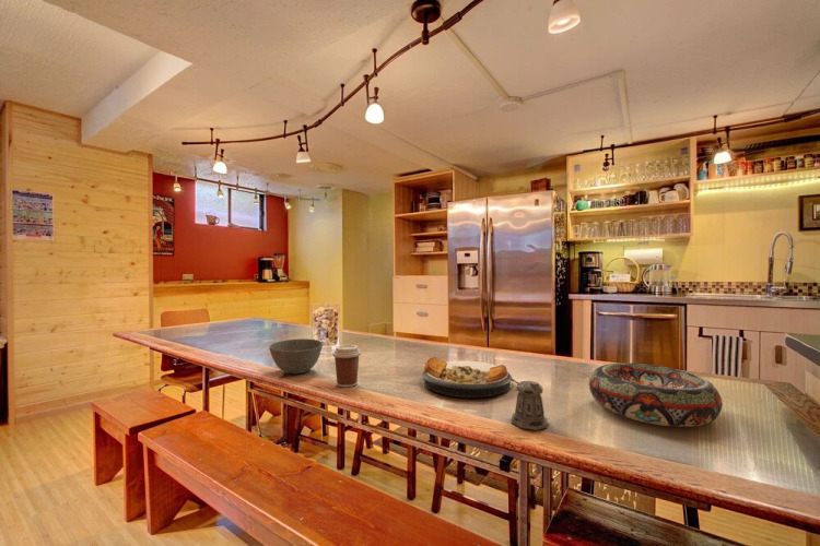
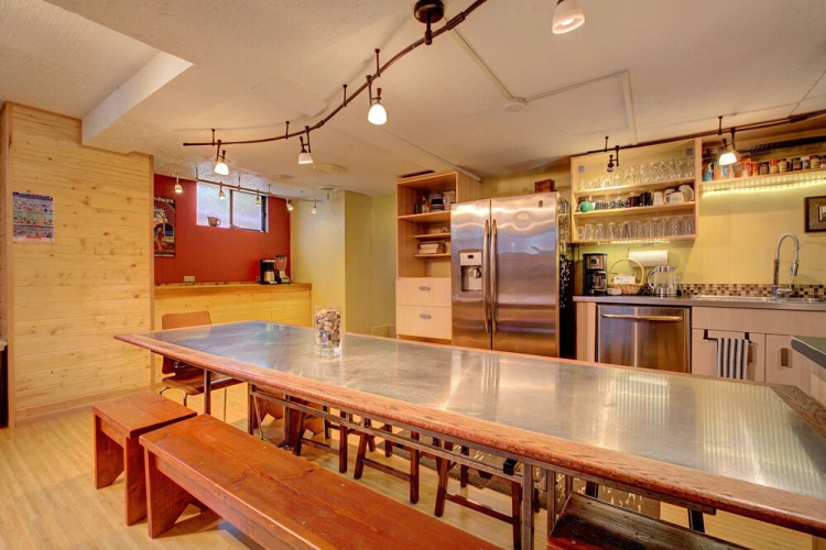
- bowl [268,337,324,375]
- pepper shaker [509,378,549,431]
- coffee cup [331,344,362,389]
- plate [421,356,513,399]
- decorative bowl [588,363,724,428]
